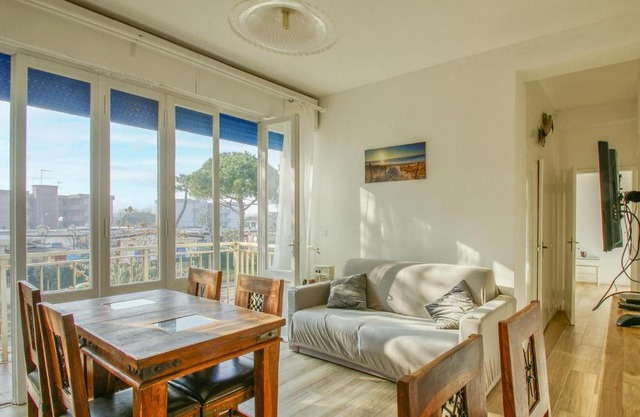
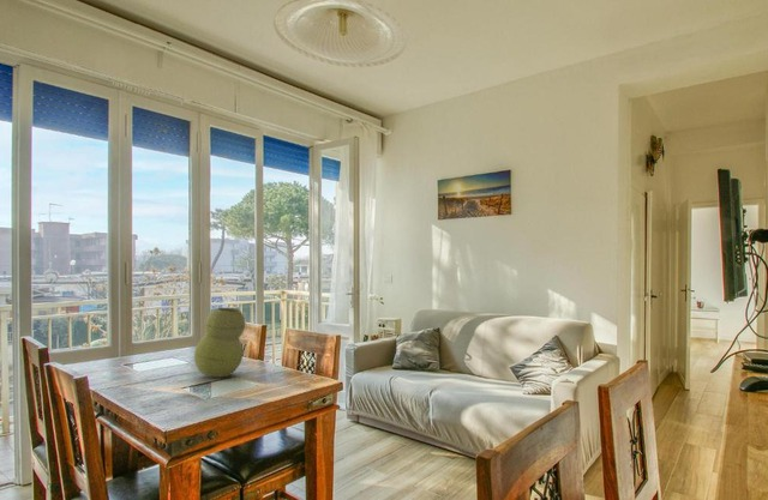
+ vase [193,307,246,378]
